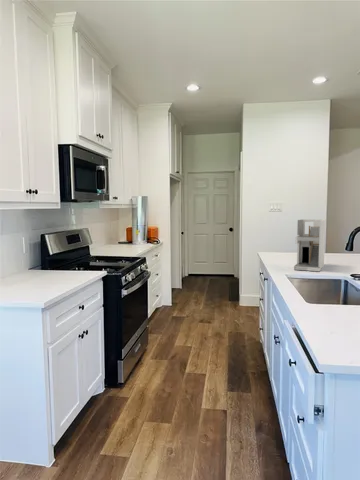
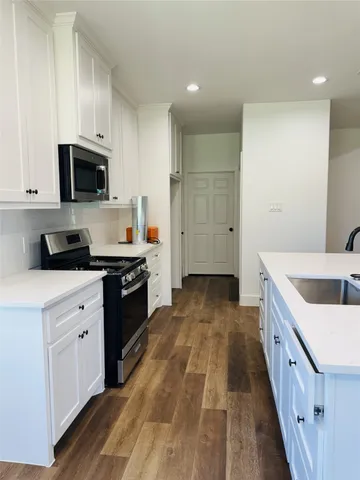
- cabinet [293,218,326,272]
